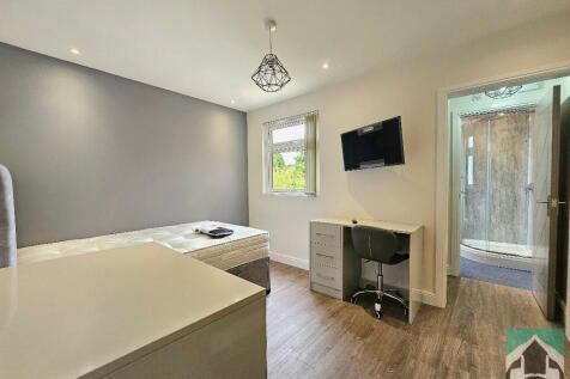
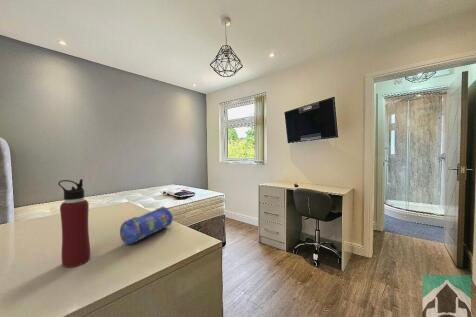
+ pencil case [119,205,174,245]
+ water bottle [57,178,91,268]
